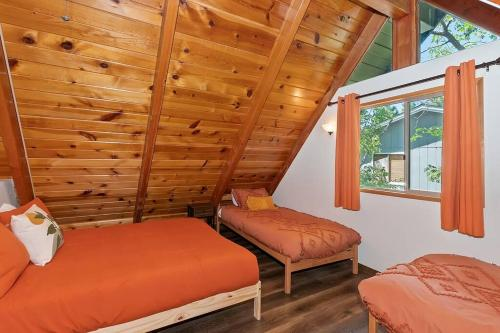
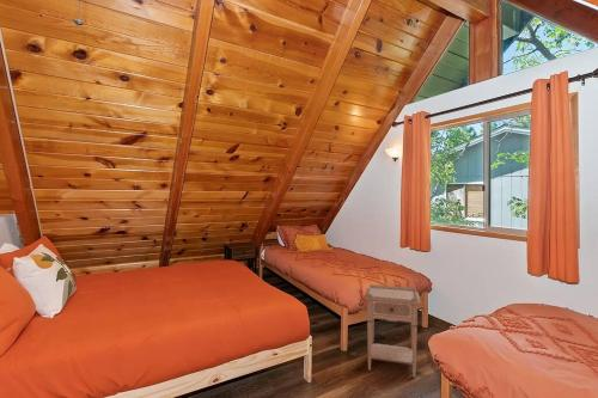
+ nightstand [364,283,421,379]
